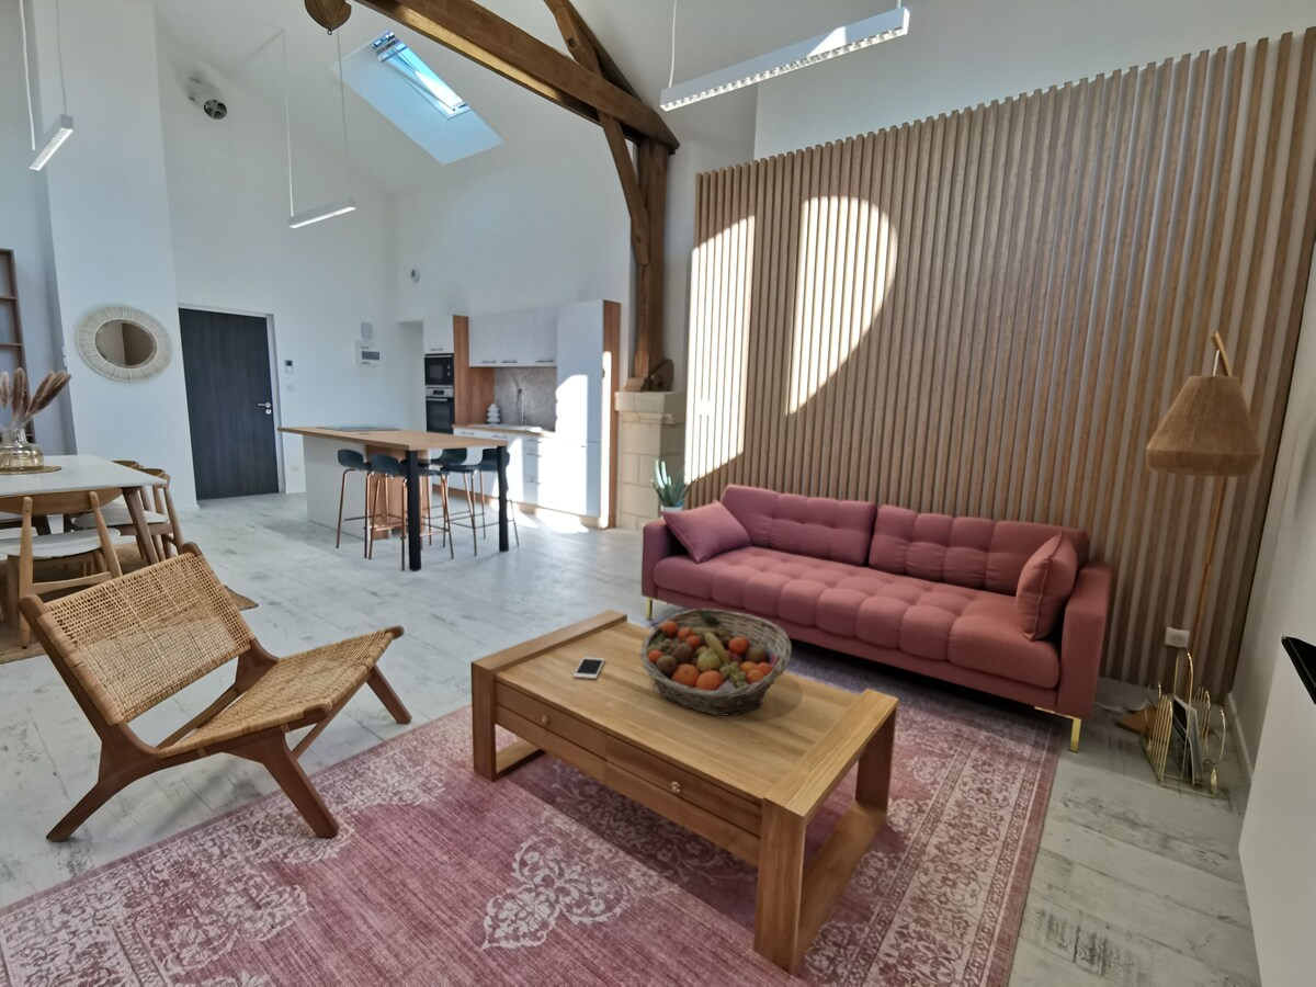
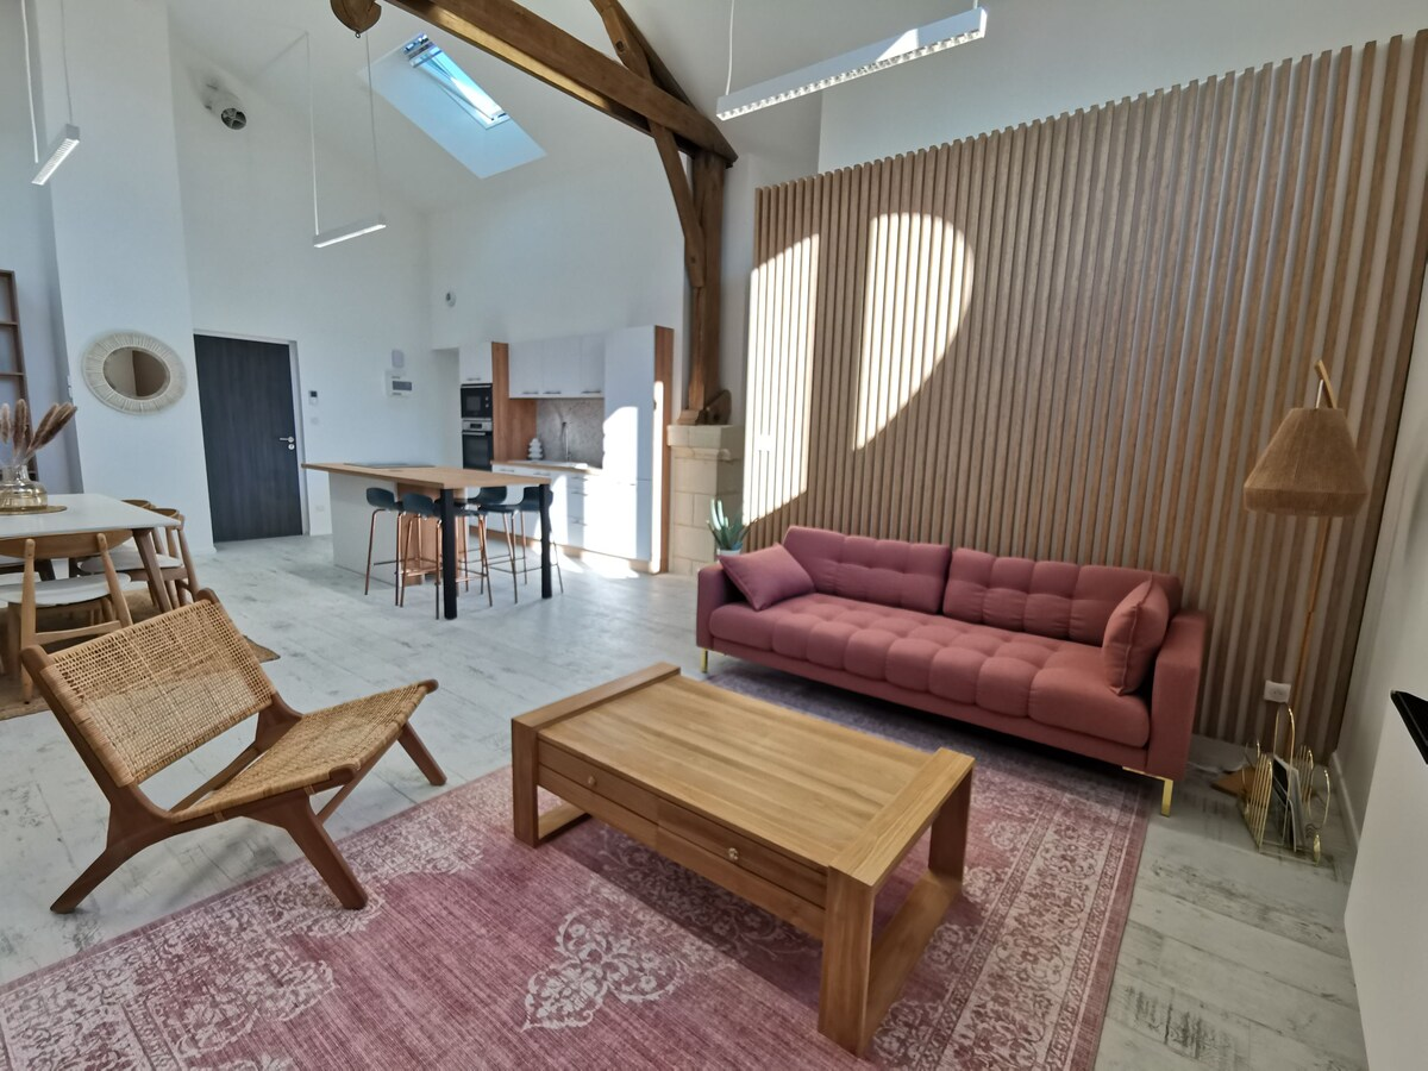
- fruit basket [638,608,793,716]
- cell phone [572,656,605,680]
